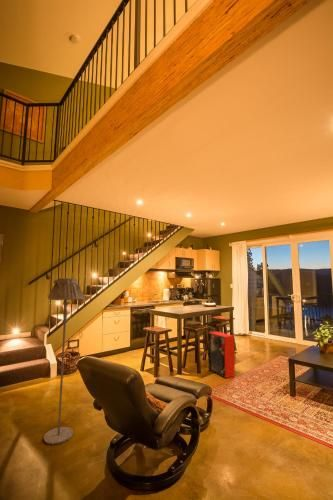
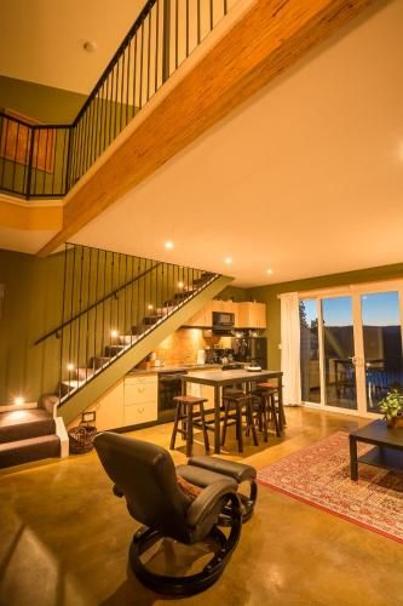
- speaker [207,331,236,379]
- floor lamp [43,277,84,446]
